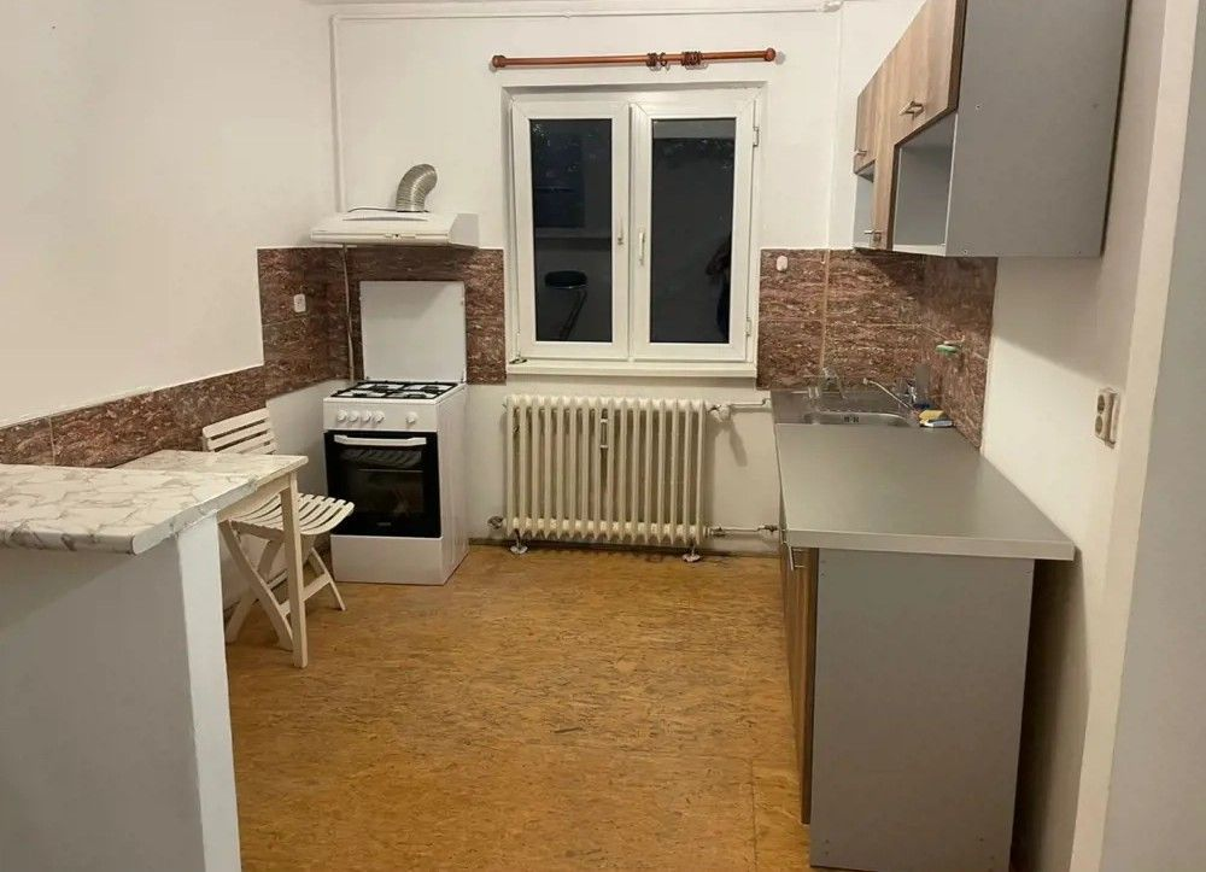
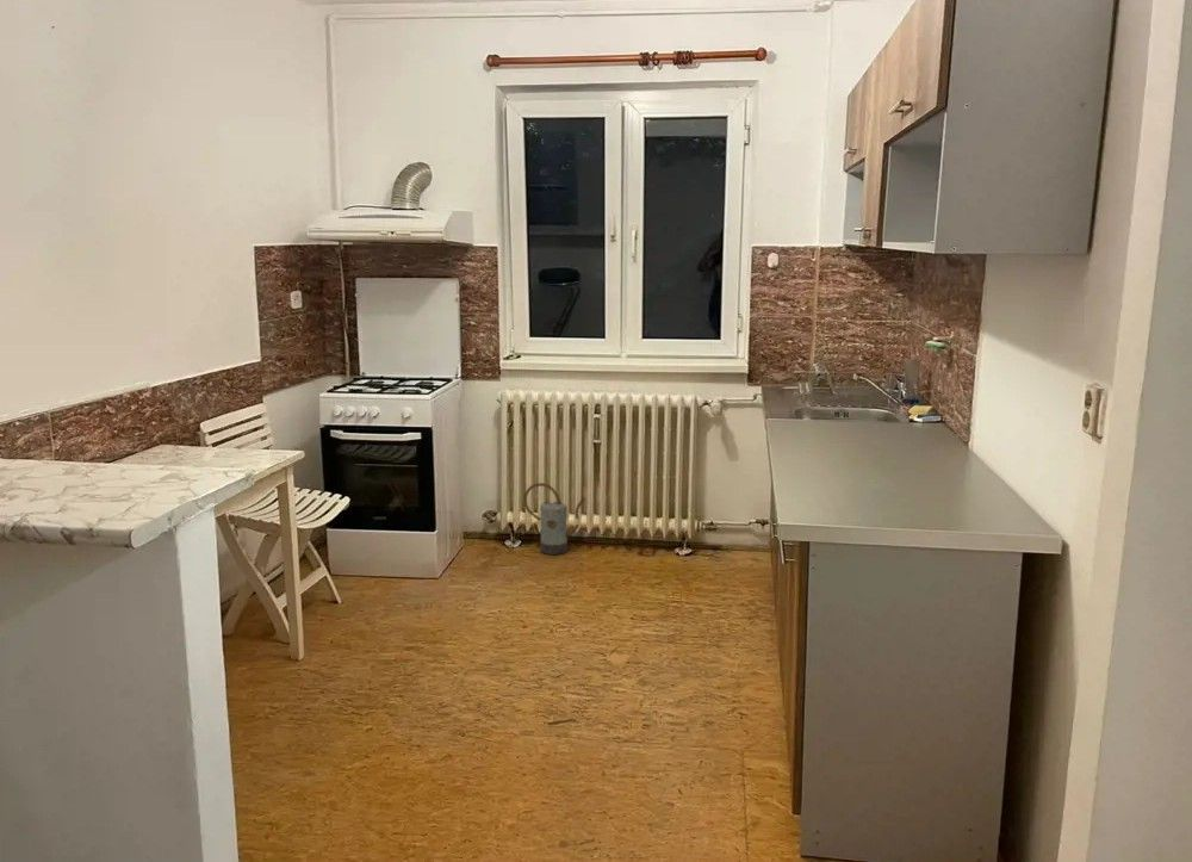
+ watering can [522,482,586,556]
